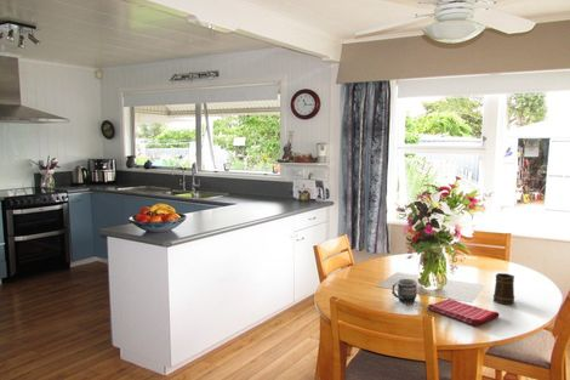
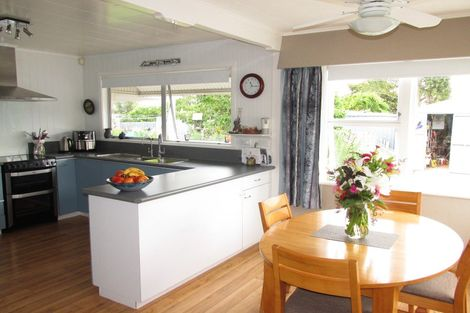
- mug [391,278,418,305]
- dish towel [426,297,501,327]
- mug [492,272,515,306]
